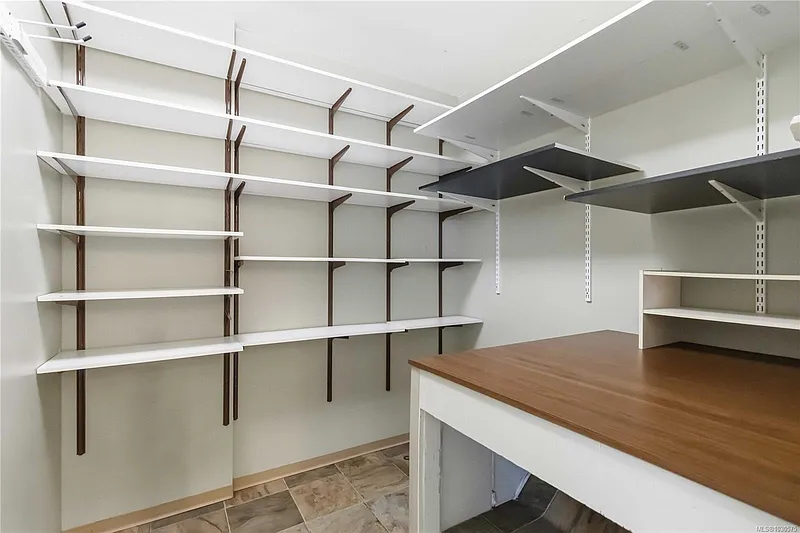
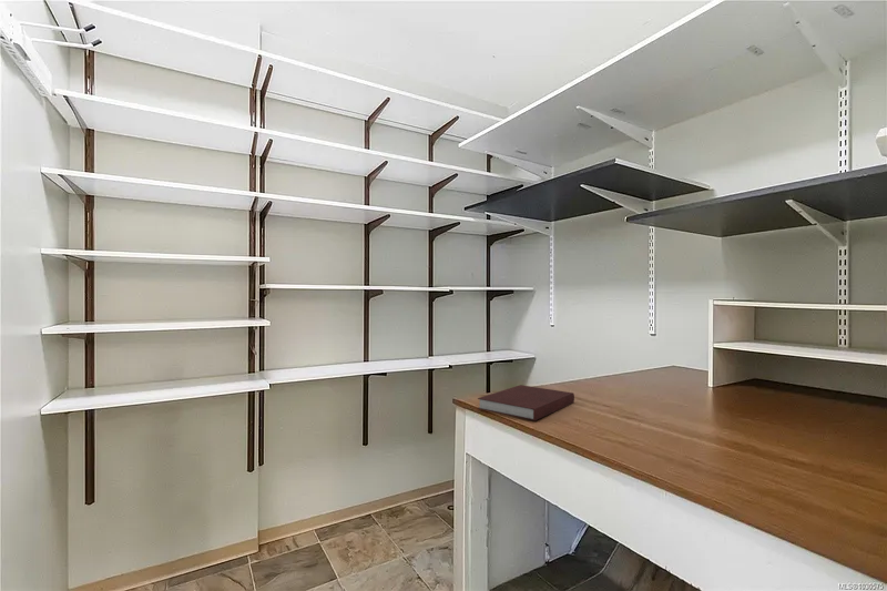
+ notebook [477,384,575,421]
